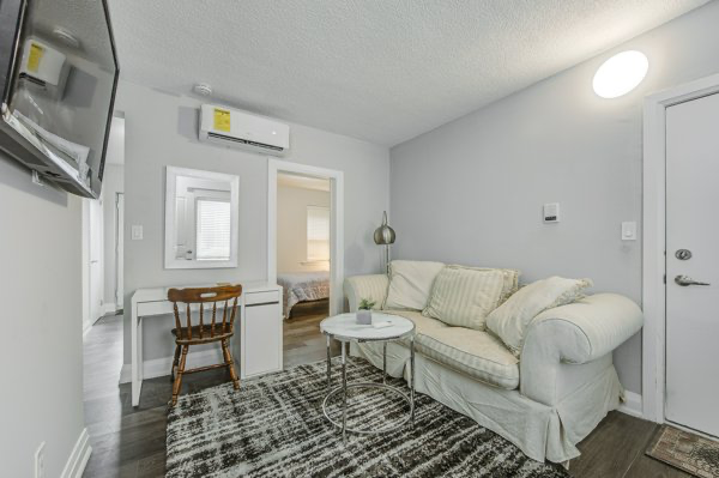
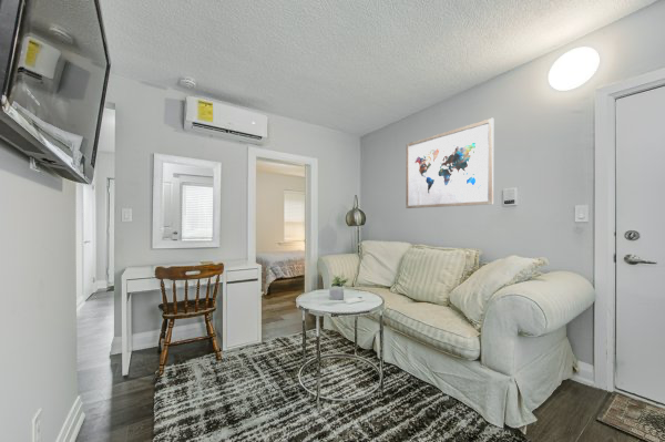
+ wall art [405,117,494,209]
